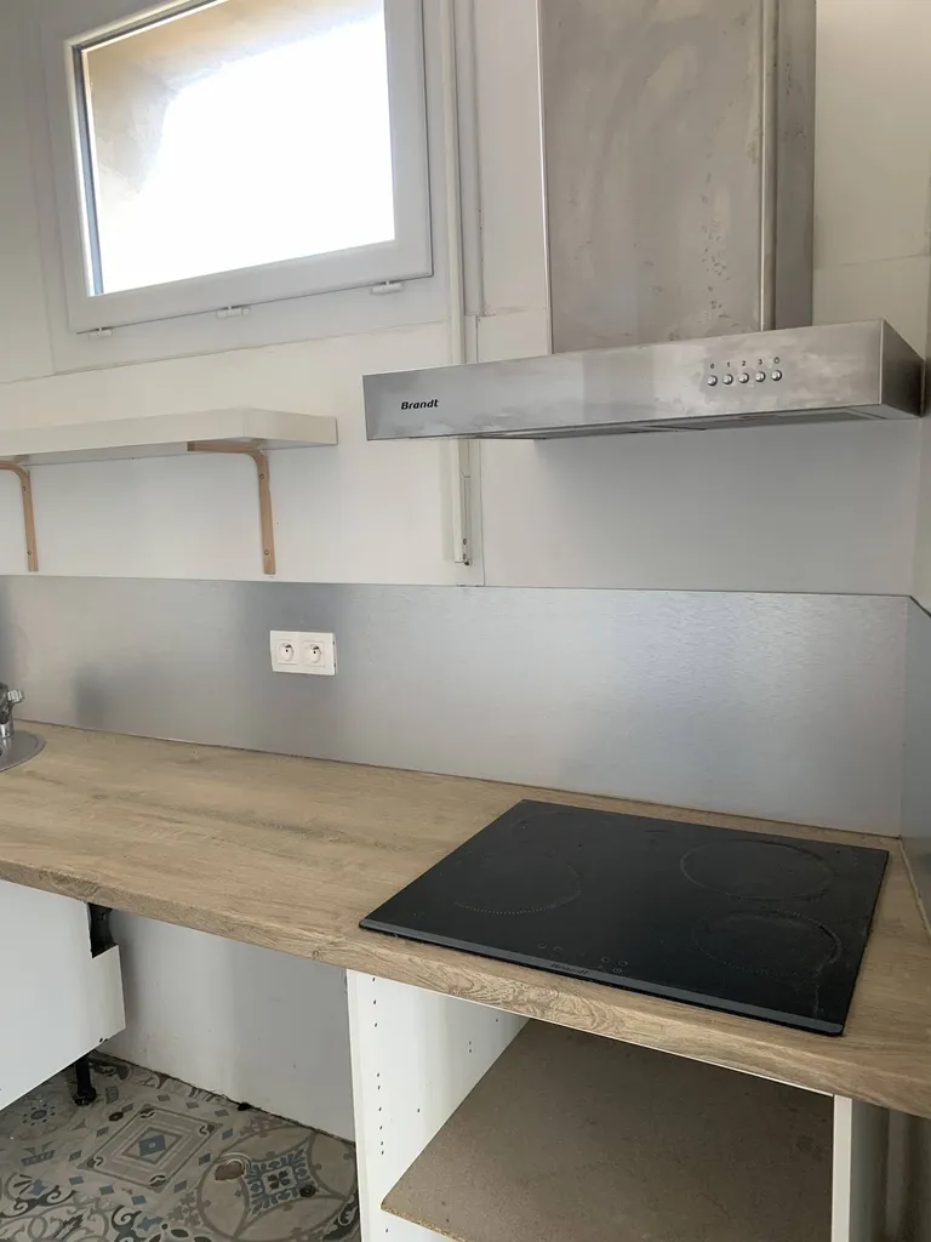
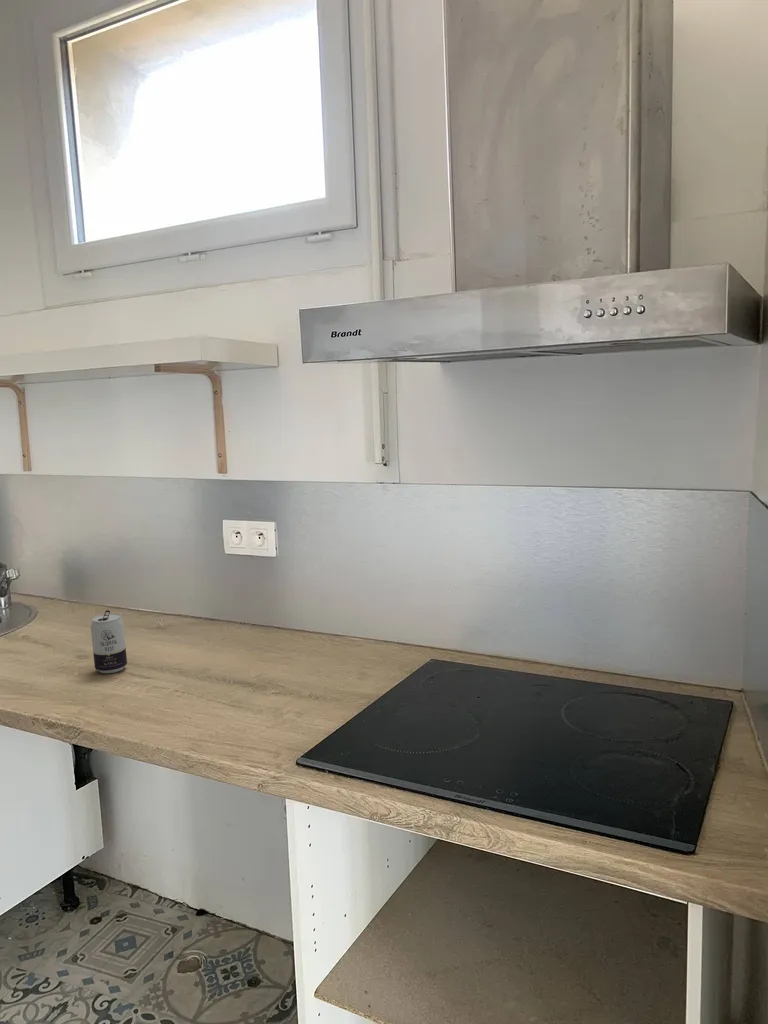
+ beverage can [90,609,128,674]
